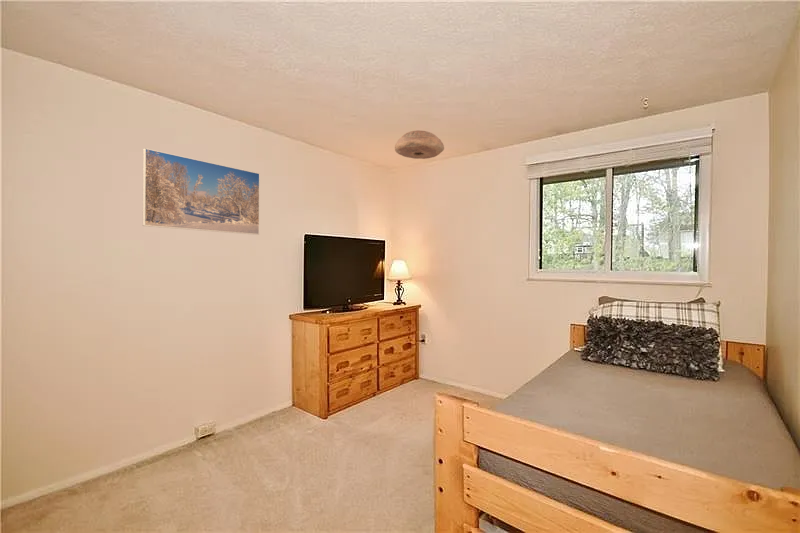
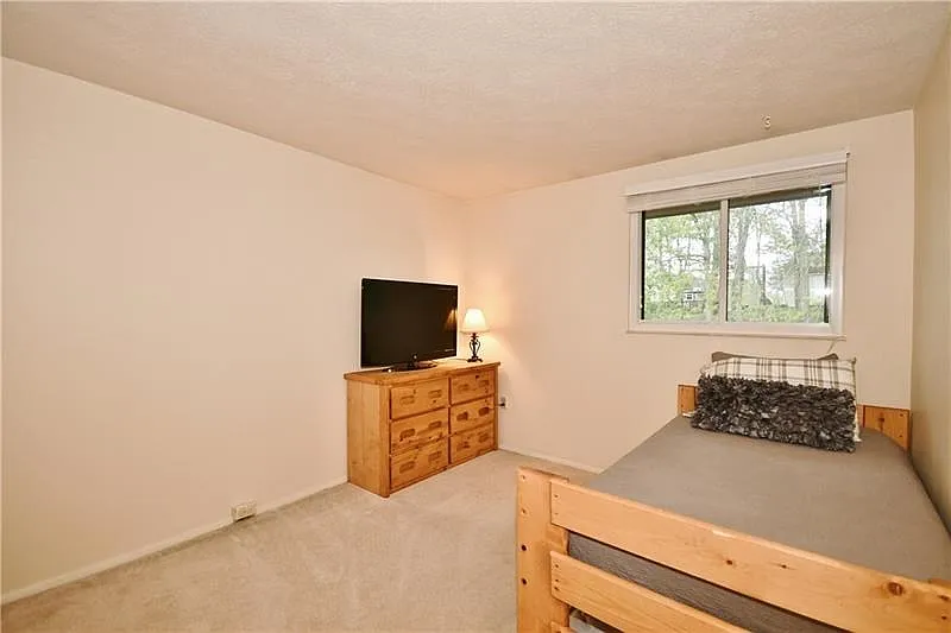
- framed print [142,147,261,236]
- ceiling light [394,129,445,160]
